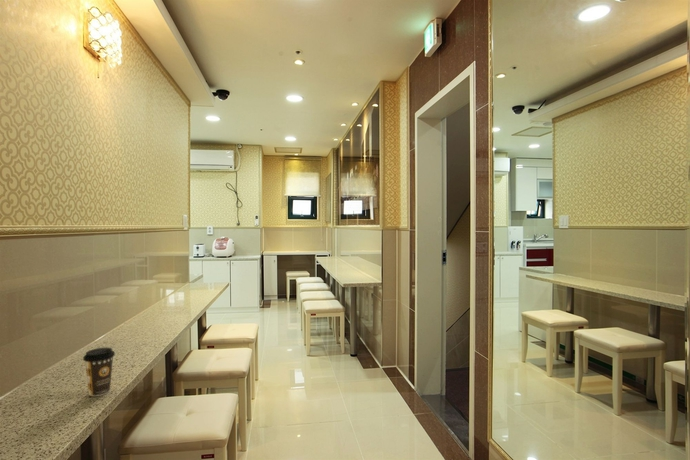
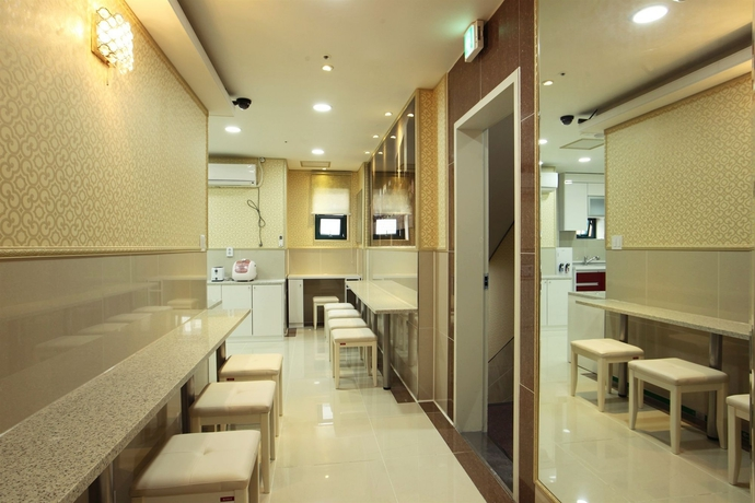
- coffee cup [82,347,116,397]
